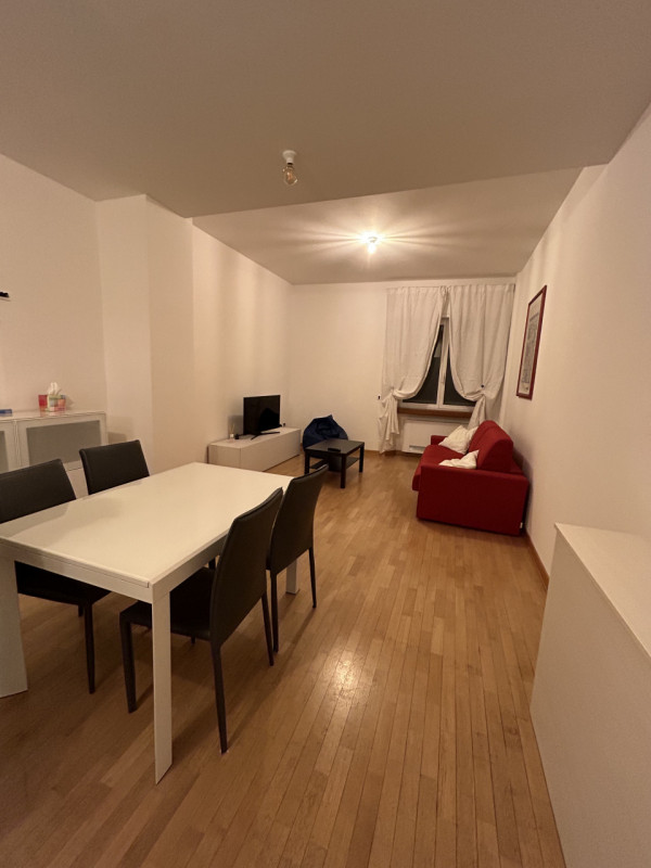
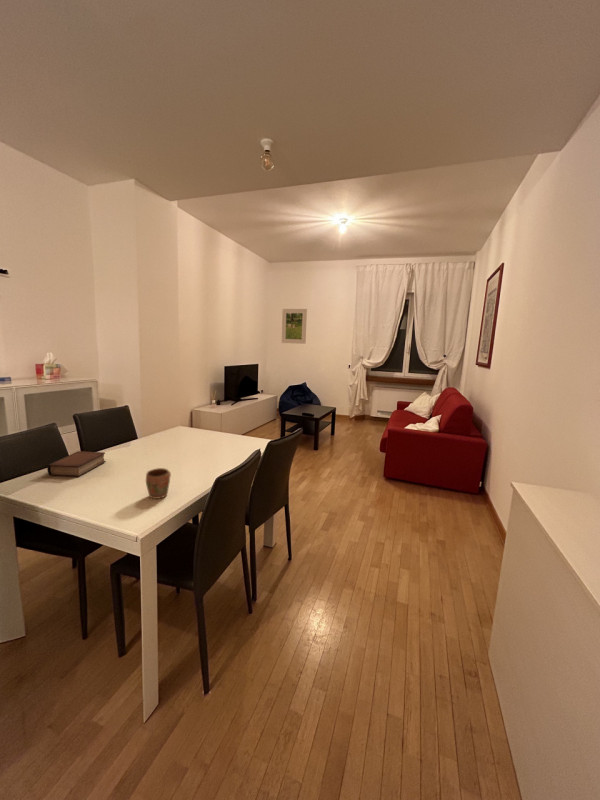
+ mug [145,467,172,500]
+ book [46,450,107,478]
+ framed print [281,308,308,345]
